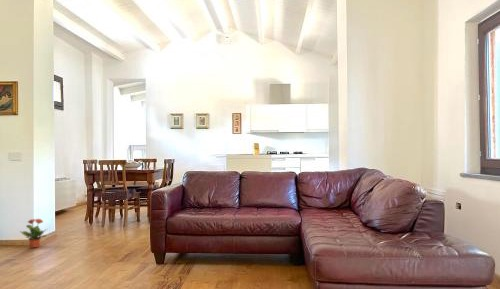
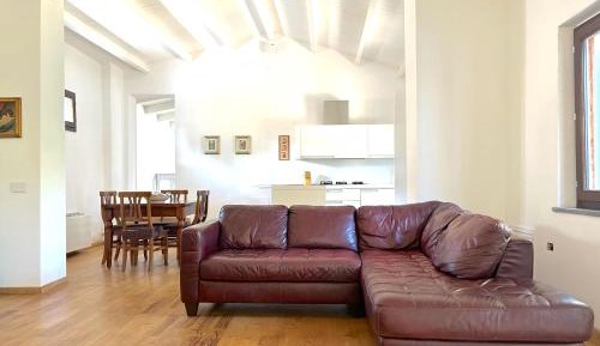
- potted plant [20,218,48,249]
